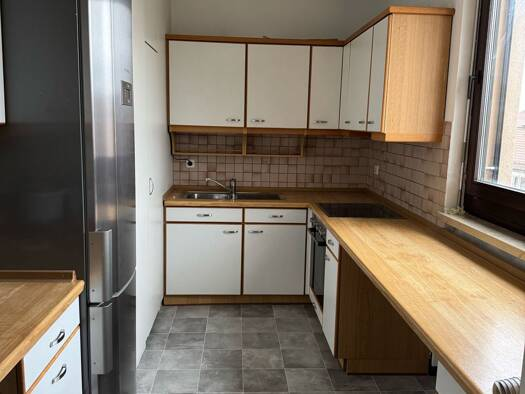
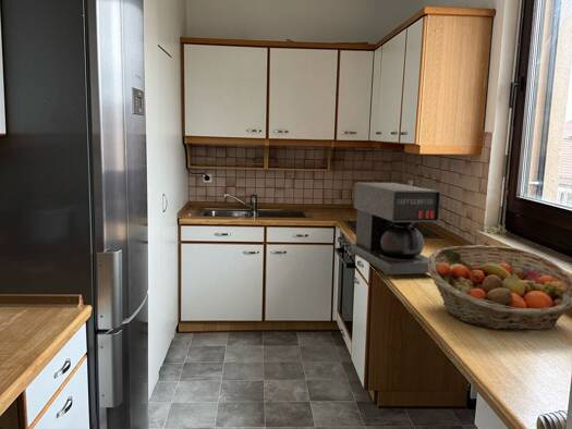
+ fruit basket [428,244,572,331]
+ coffee maker [350,182,442,278]
